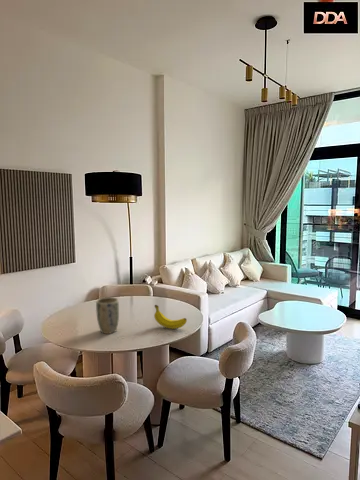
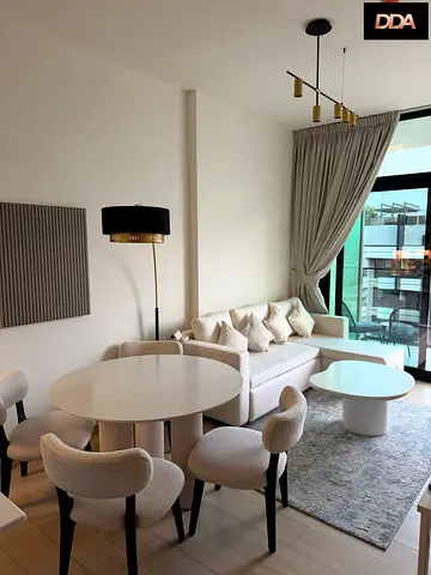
- fruit [153,304,188,330]
- plant pot [95,296,120,335]
